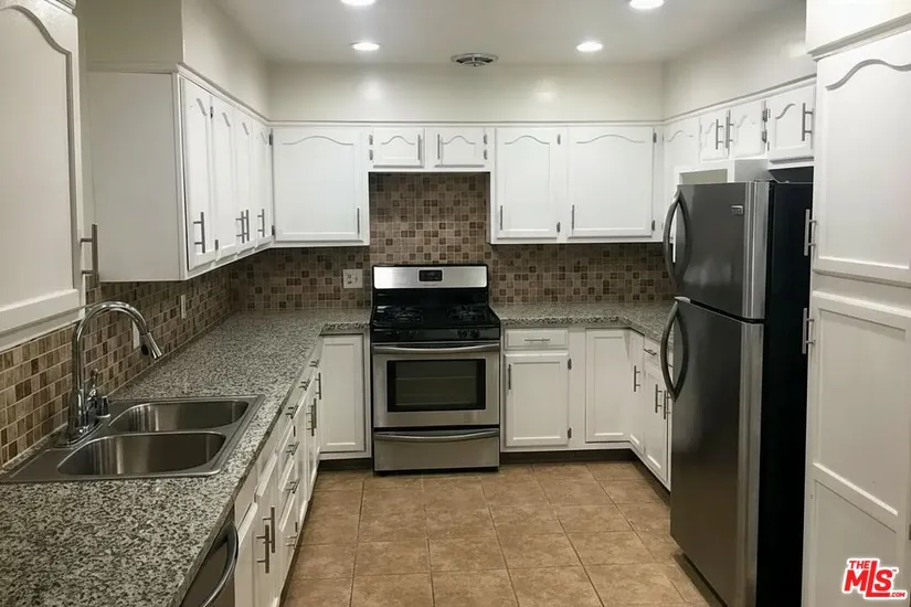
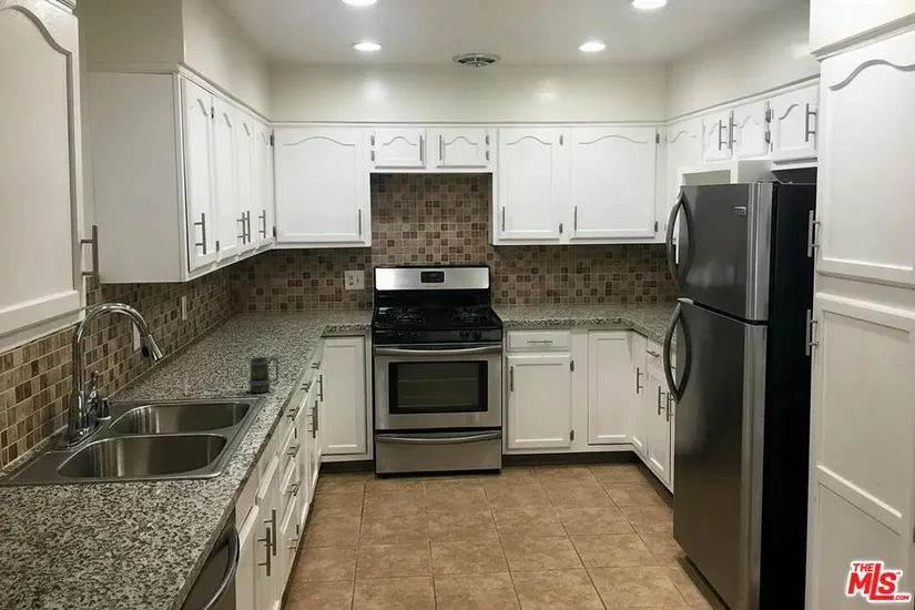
+ mug [248,356,279,394]
